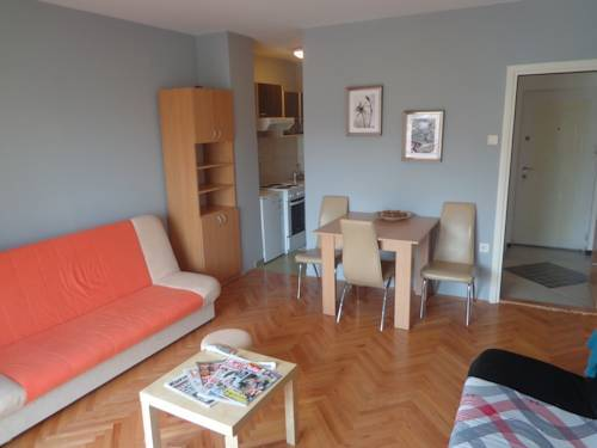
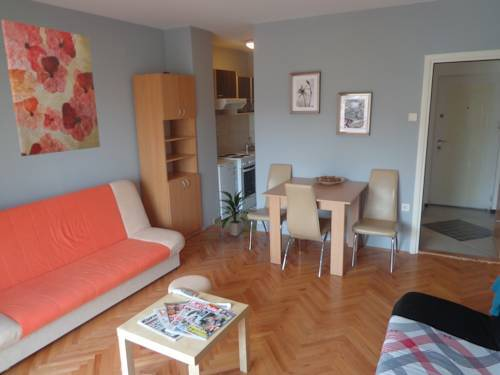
+ wall art [0,19,101,157]
+ indoor plant [217,188,252,237]
